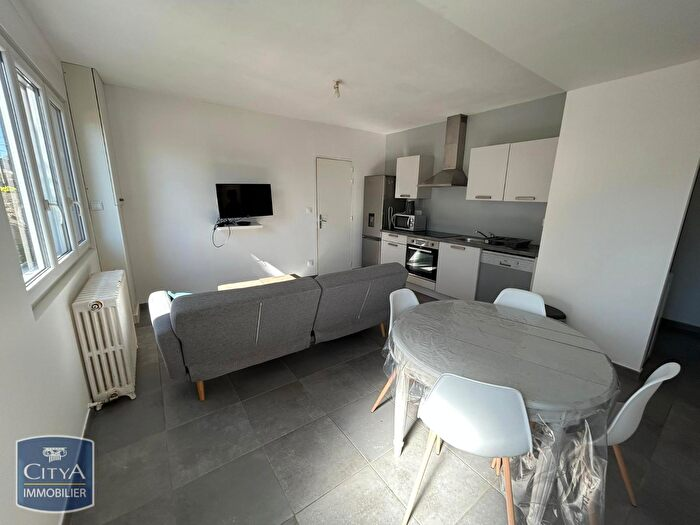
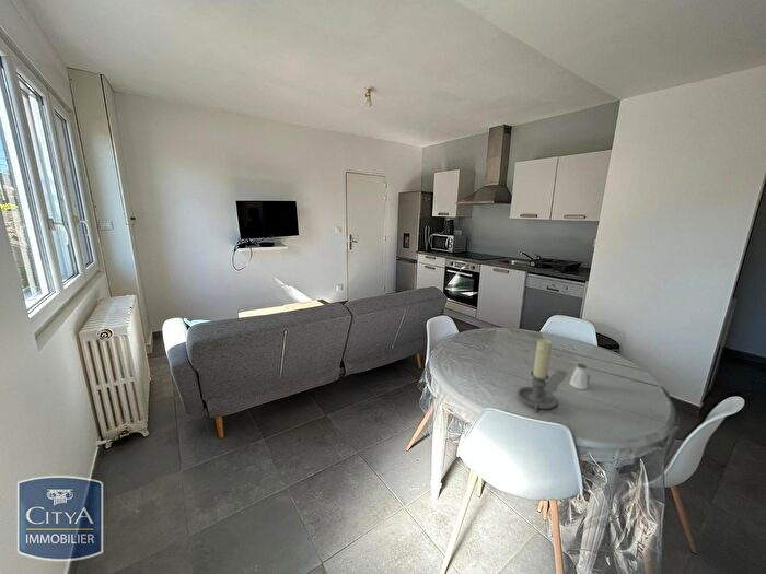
+ saltshaker [568,363,589,390]
+ candle holder [517,338,558,414]
